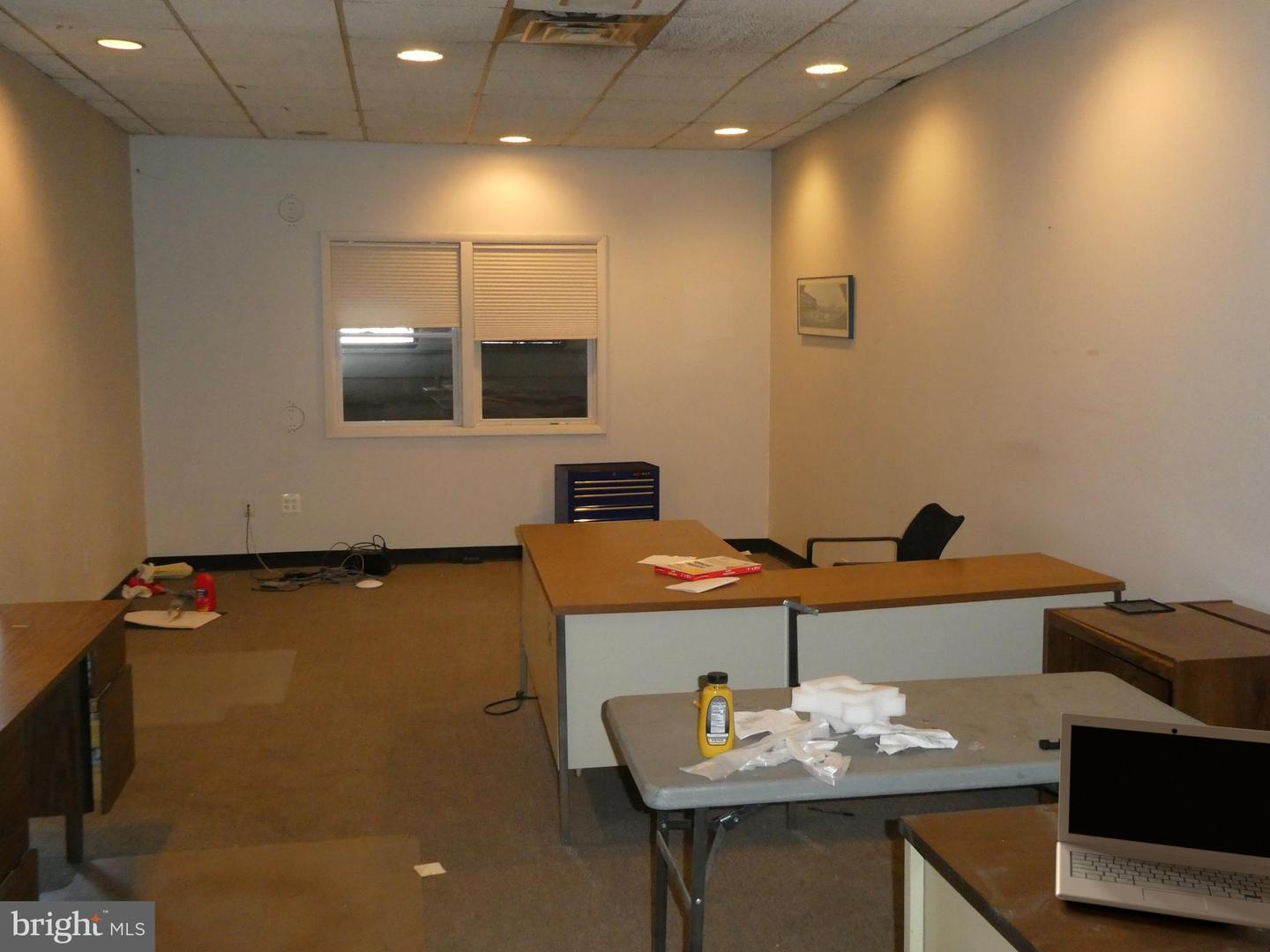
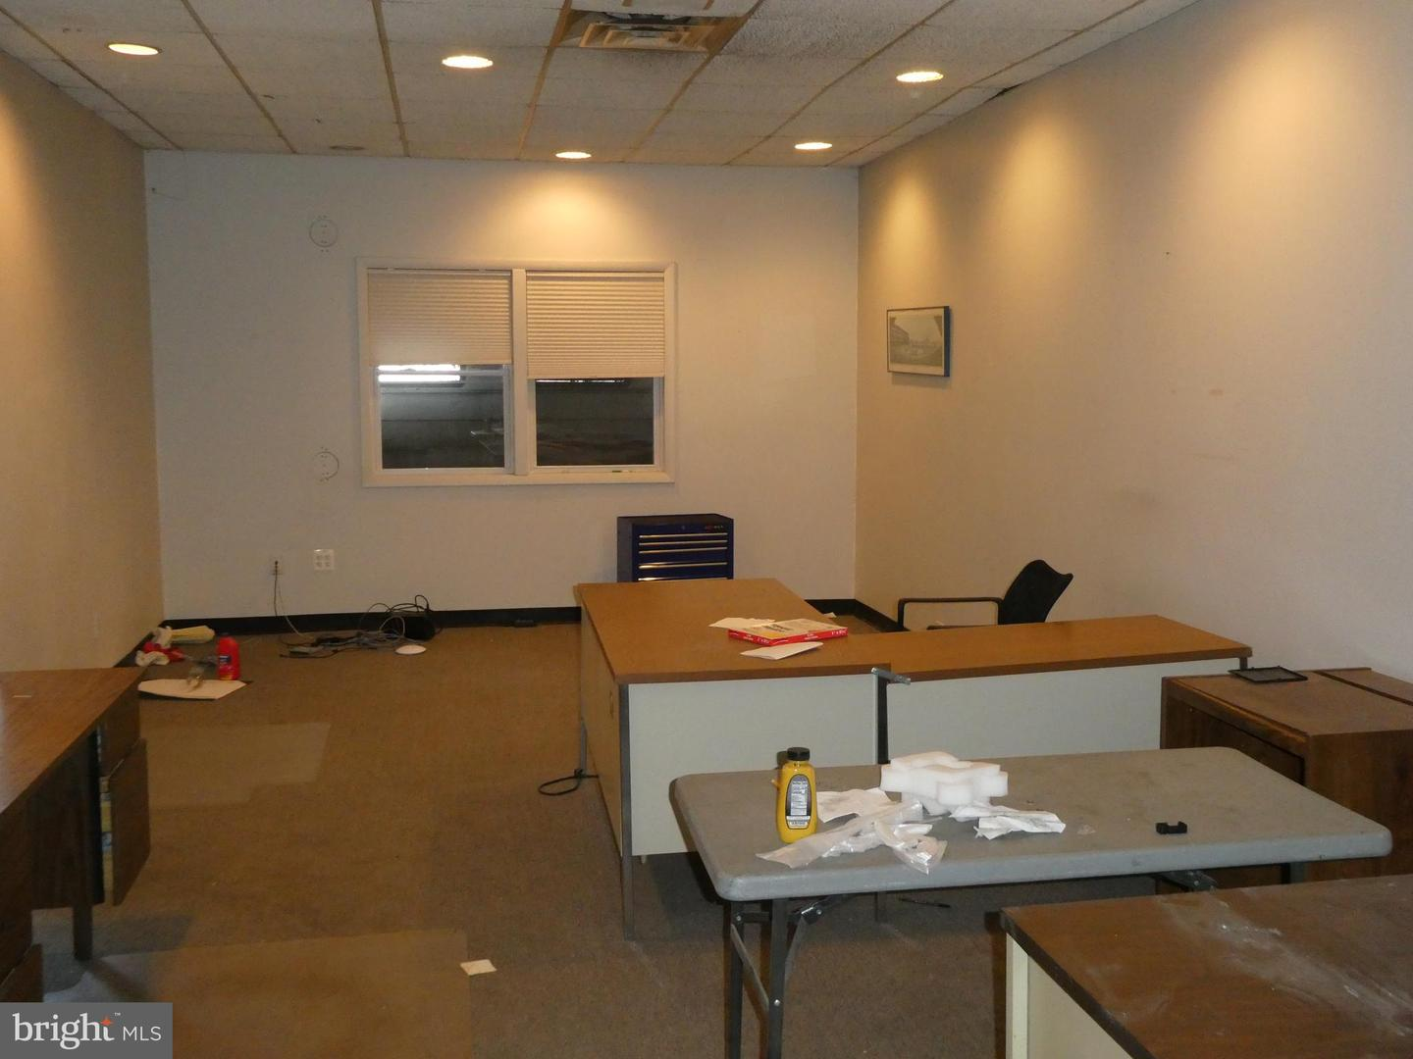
- laptop [1055,712,1270,930]
